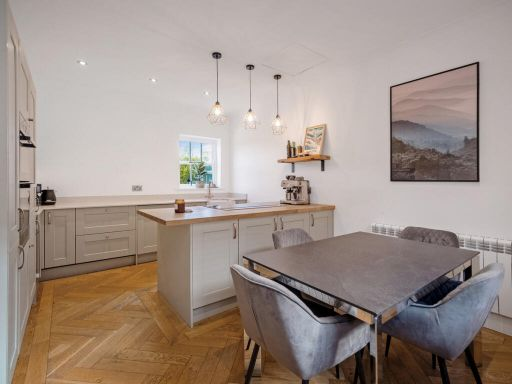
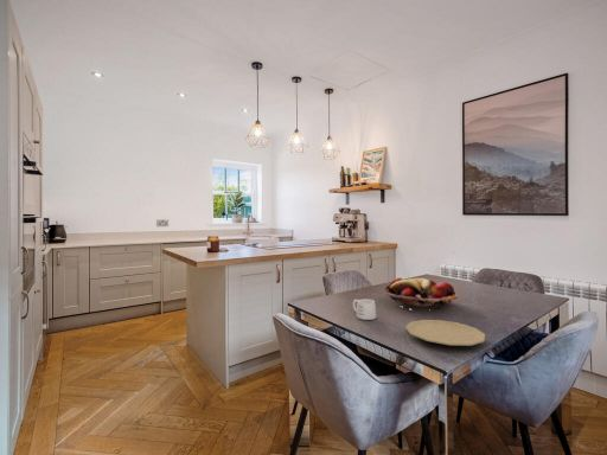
+ plate [404,319,486,347]
+ fruit basket [384,277,459,310]
+ mug [352,299,377,321]
